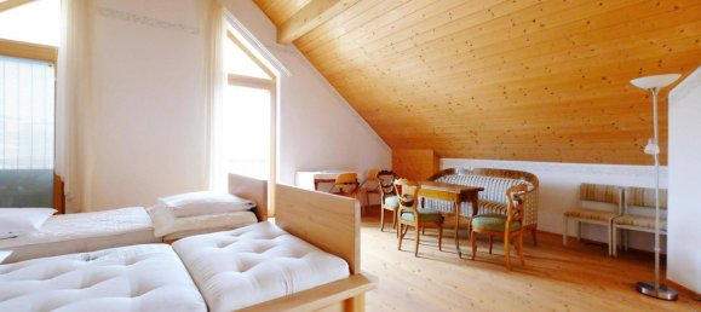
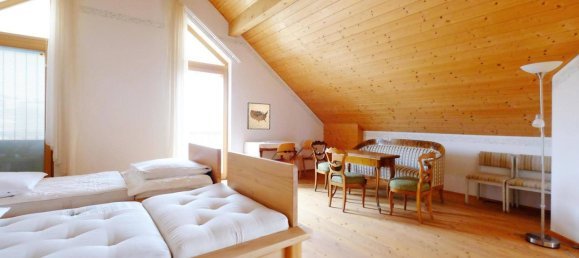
+ wall art [246,102,271,130]
